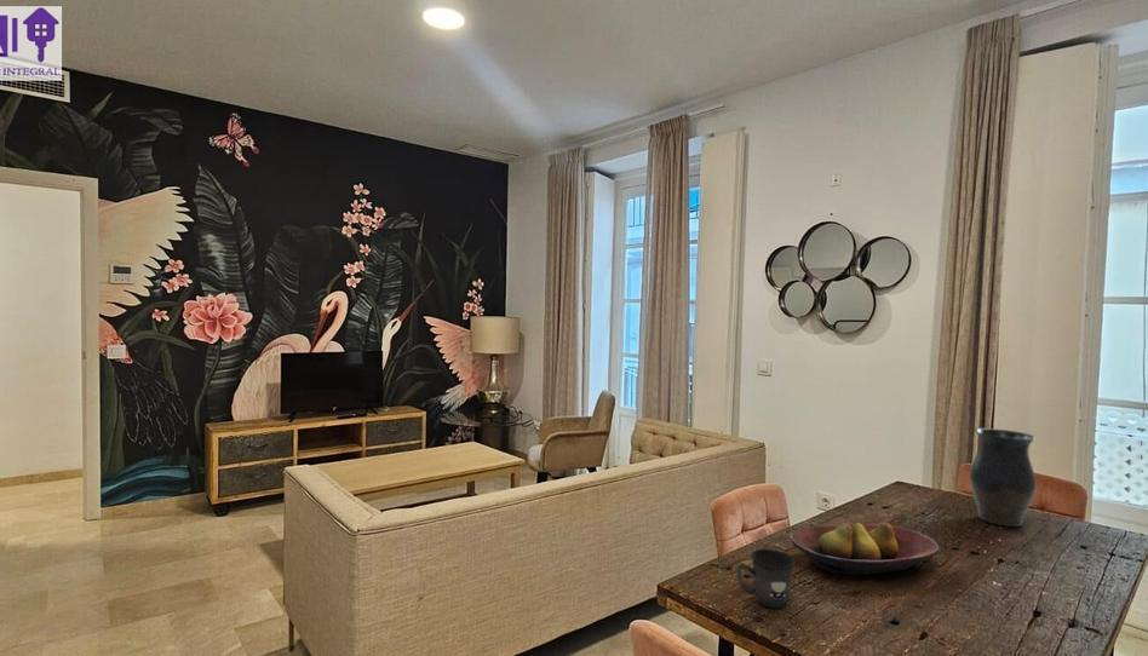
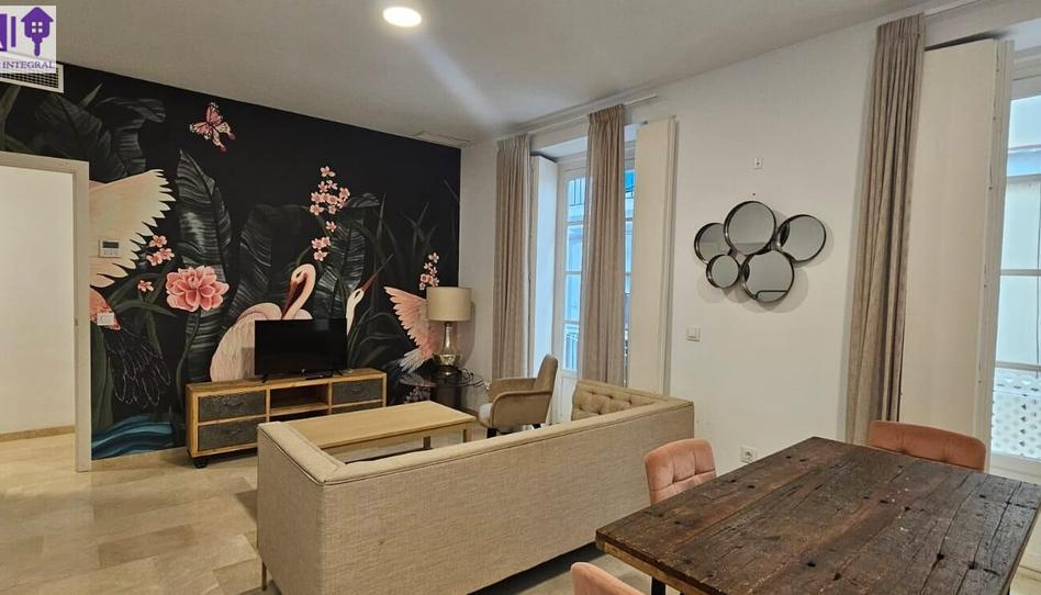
- mug [735,548,797,609]
- vase [969,427,1038,528]
- fruit bowl [788,522,941,576]
